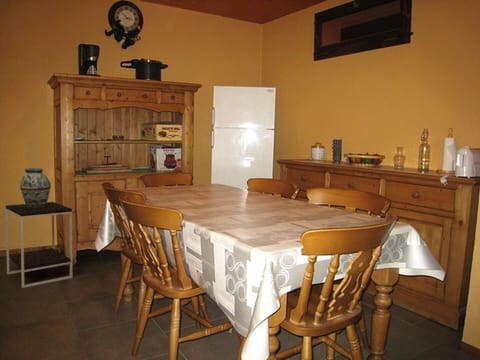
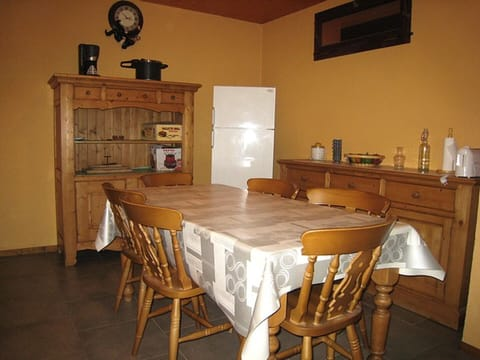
- vase [19,167,52,209]
- side table [5,201,73,289]
